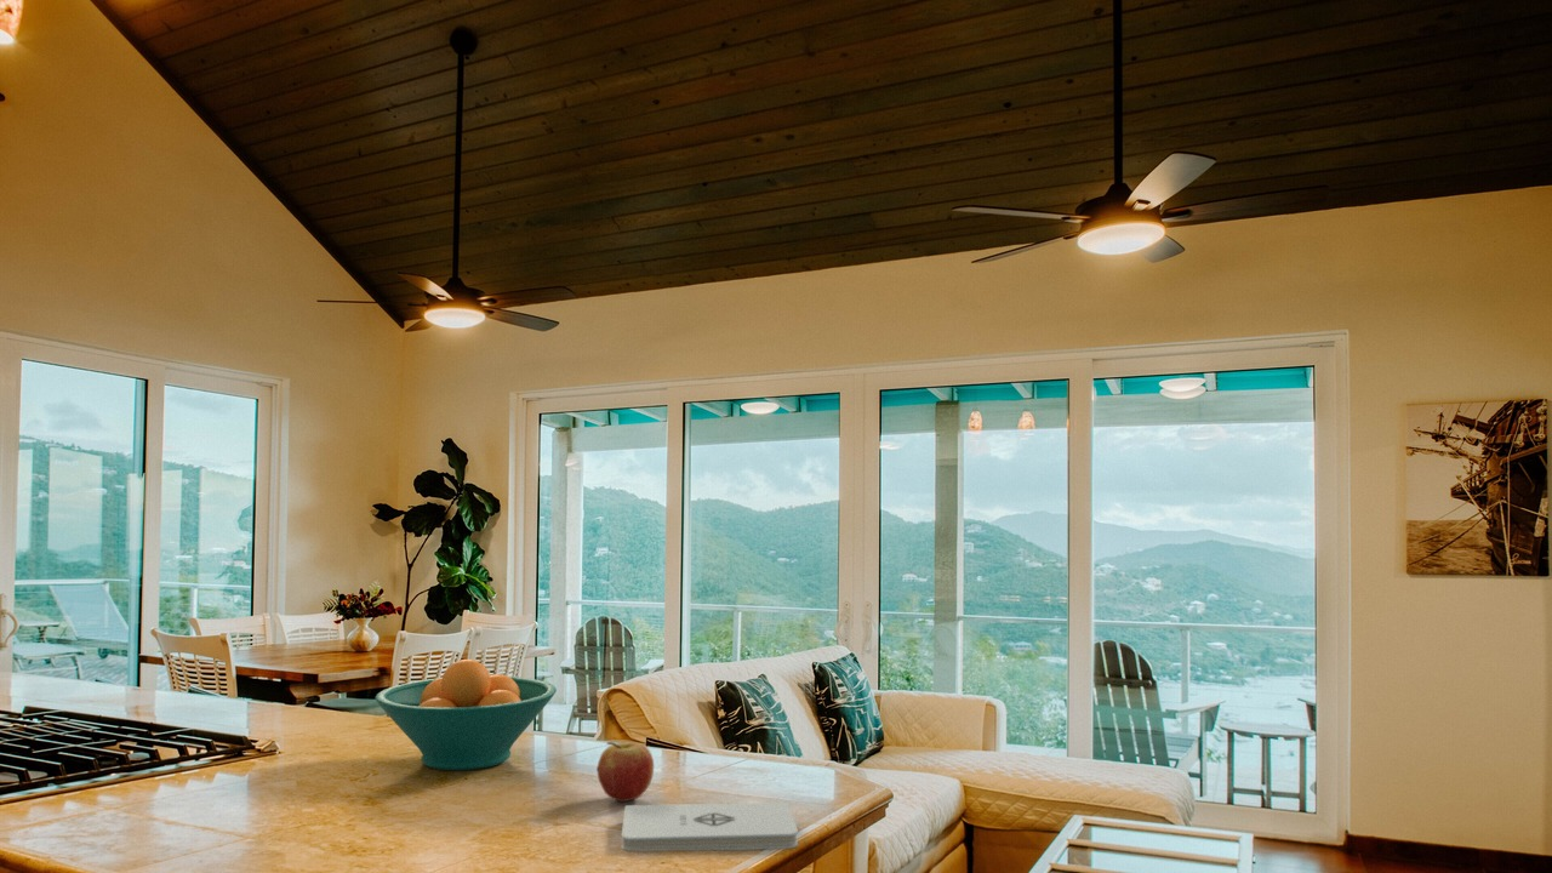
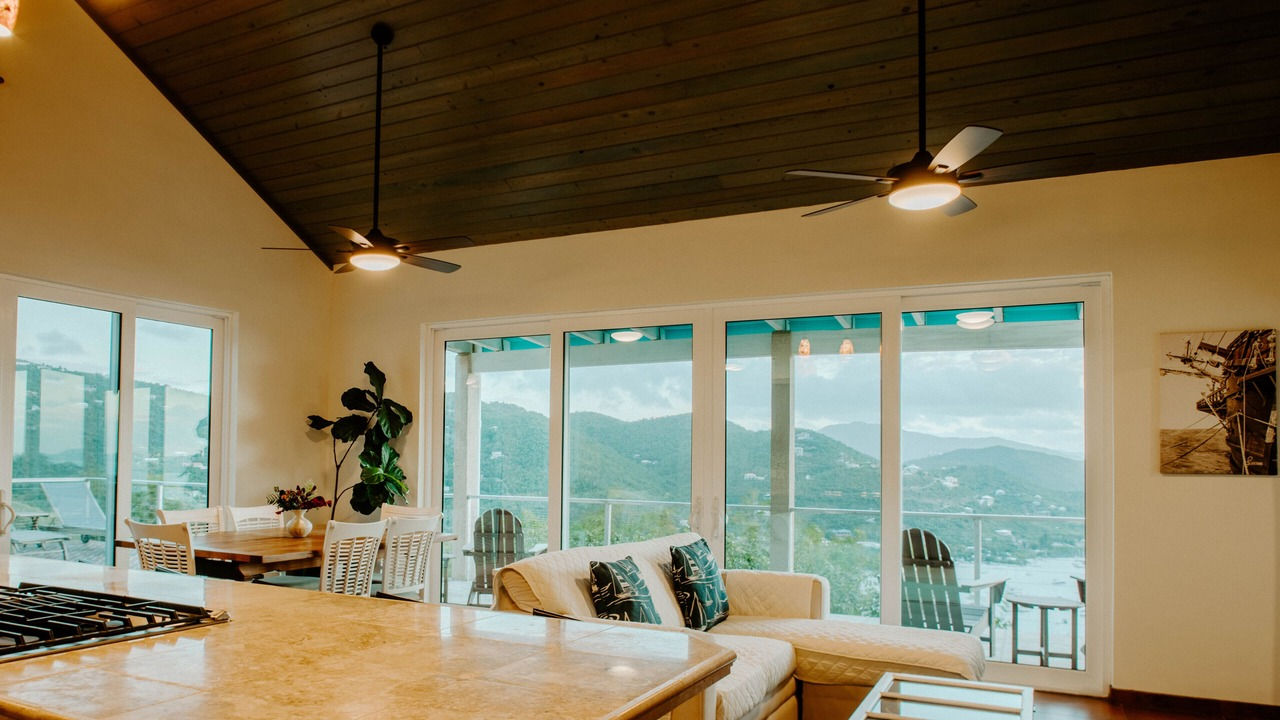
- notepad [620,801,799,852]
- fruit bowl [375,658,558,771]
- fruit [597,741,655,803]
